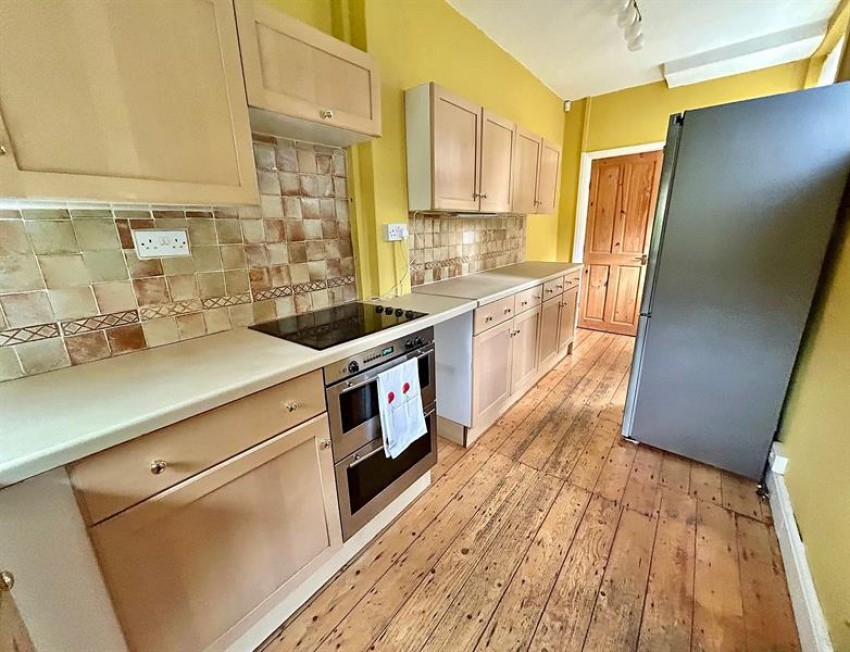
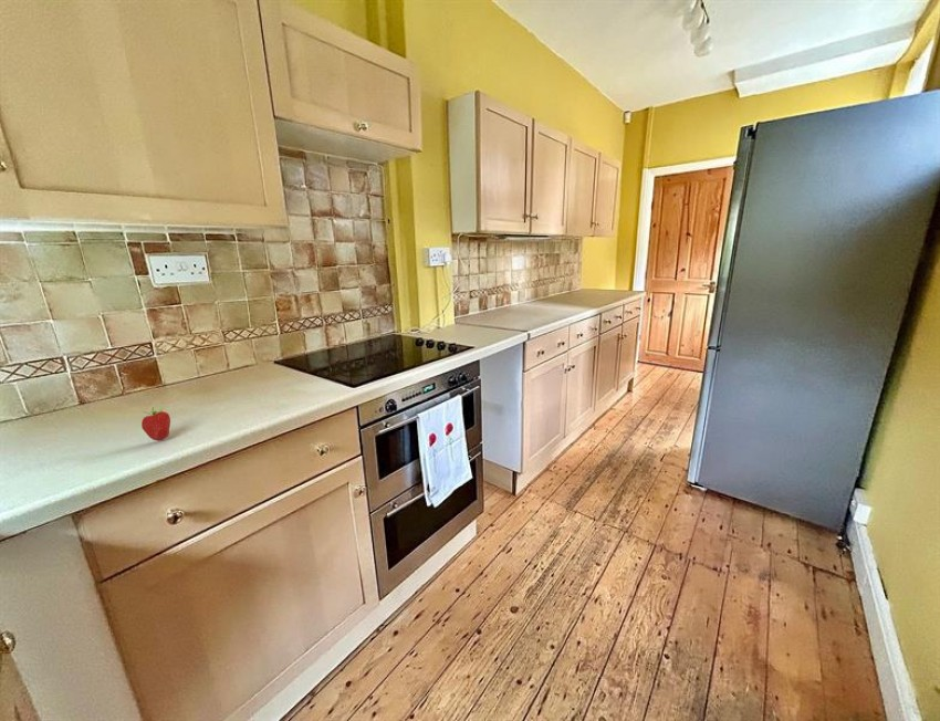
+ fruit [140,406,171,442]
